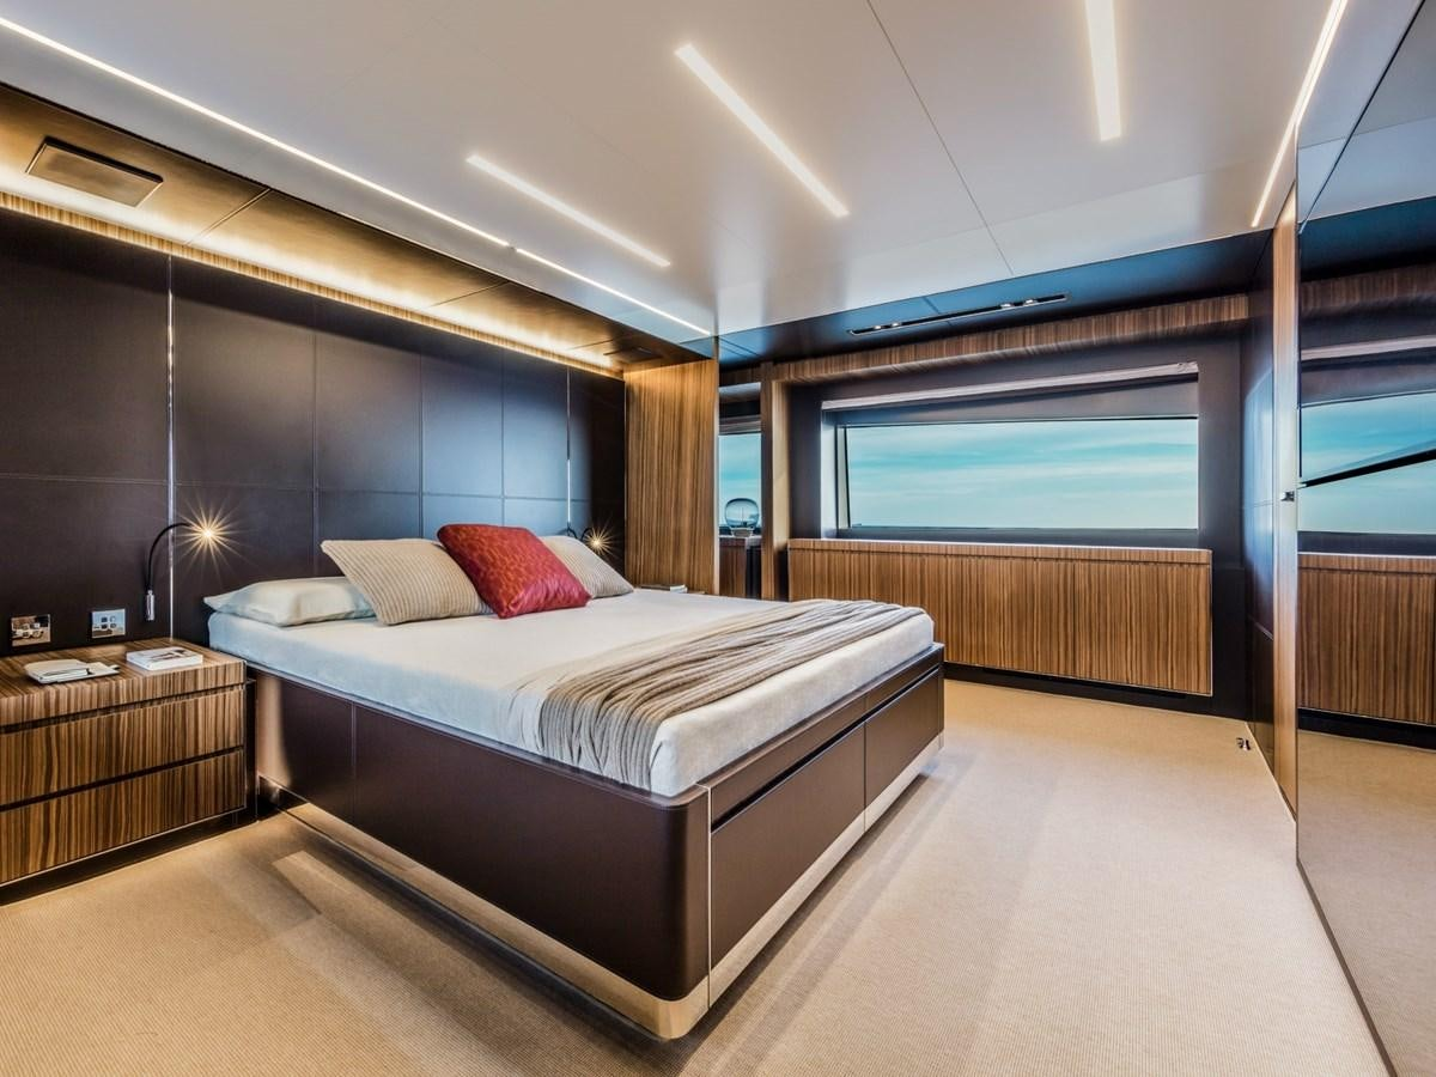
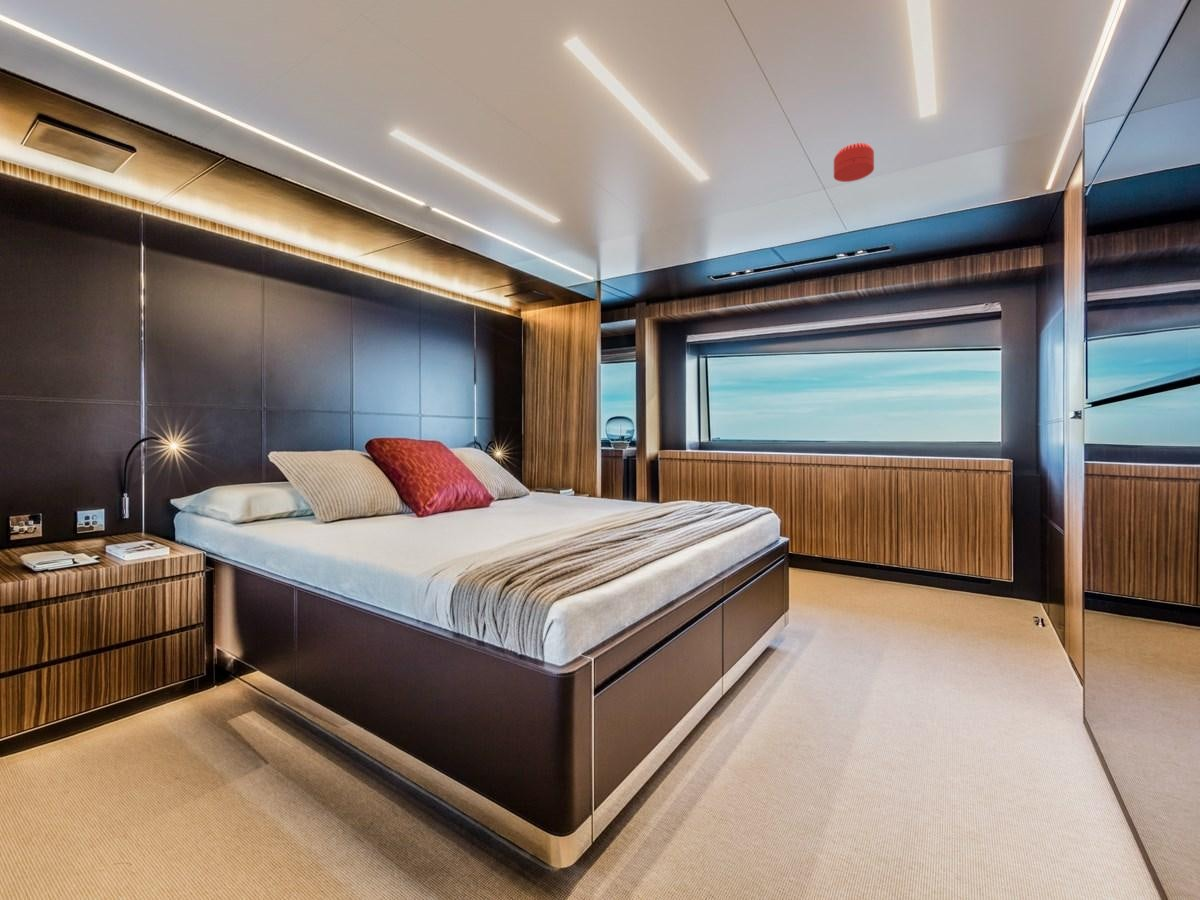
+ smoke detector [833,142,875,183]
